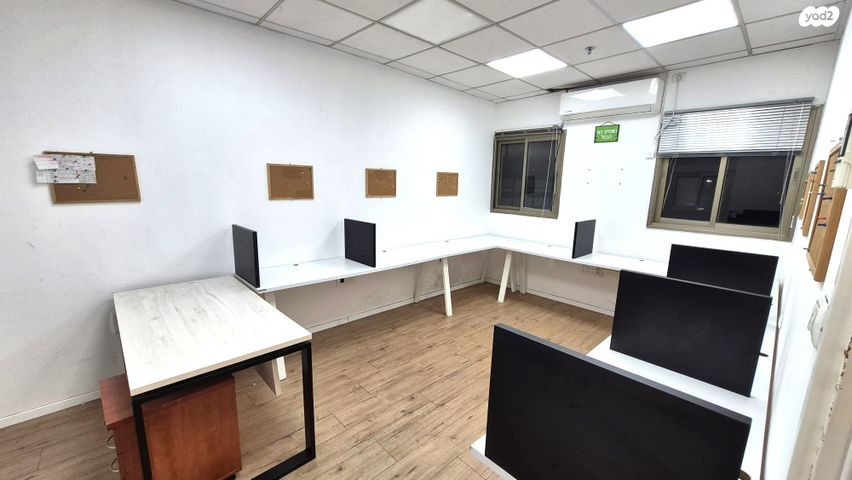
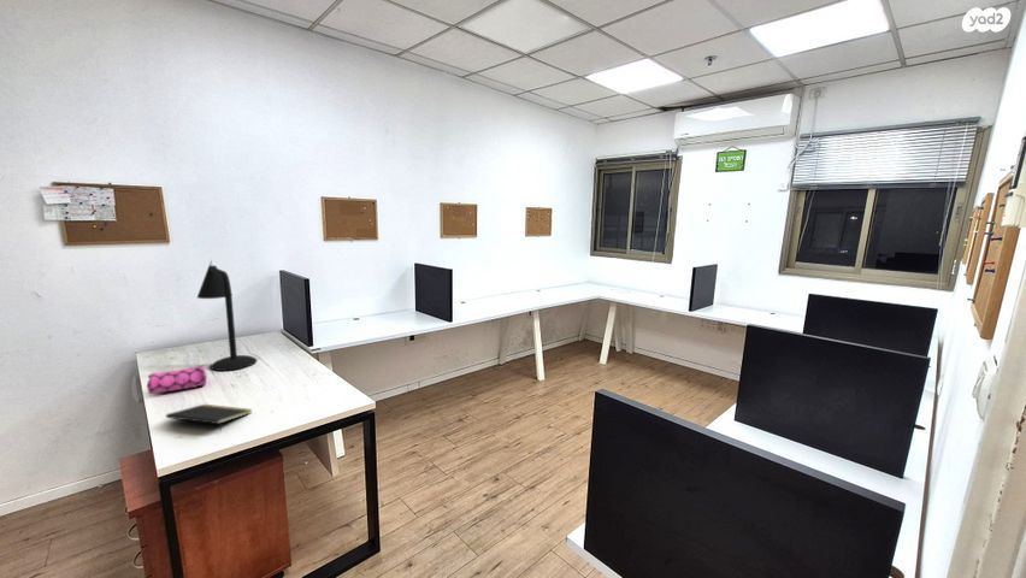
+ desk lamp [196,258,258,372]
+ notepad [165,403,253,432]
+ pencil case [146,364,208,395]
